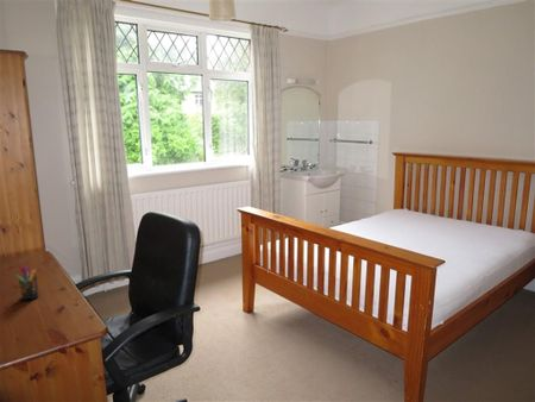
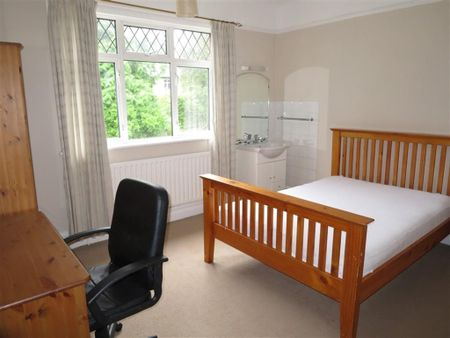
- pen holder [14,264,40,301]
